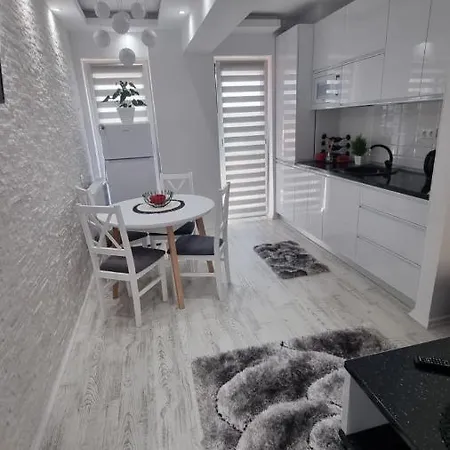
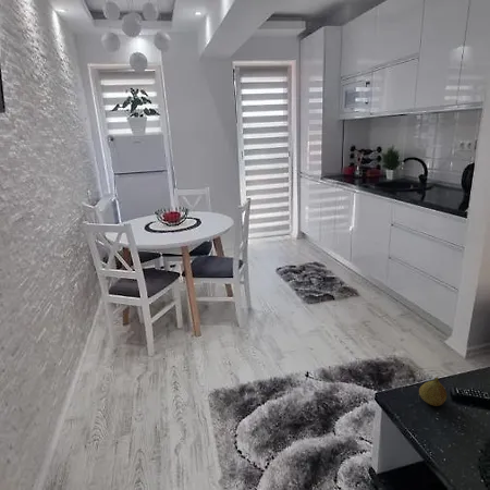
+ fruit [418,376,448,407]
